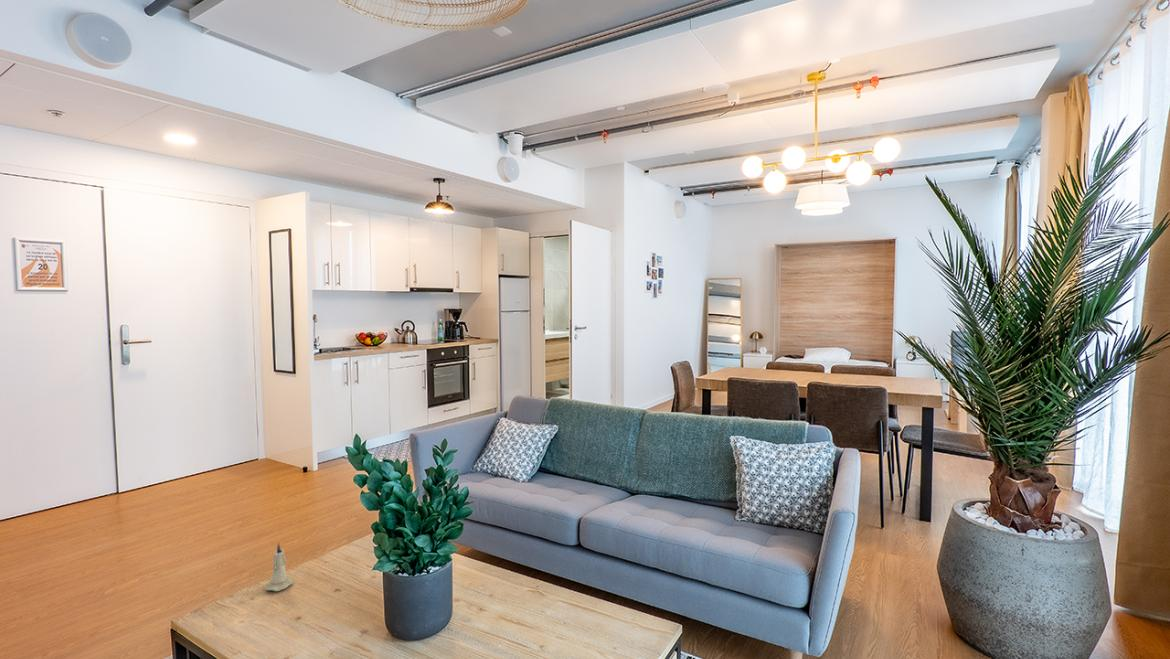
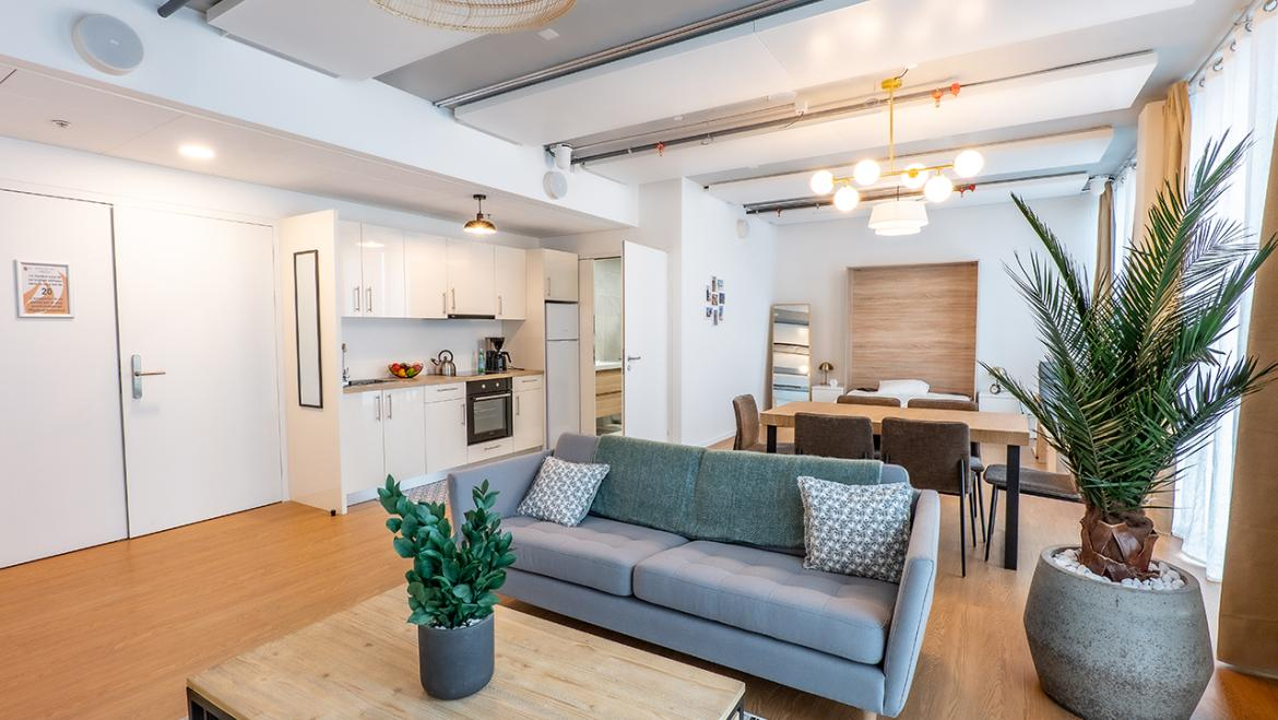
- candle [264,541,294,592]
